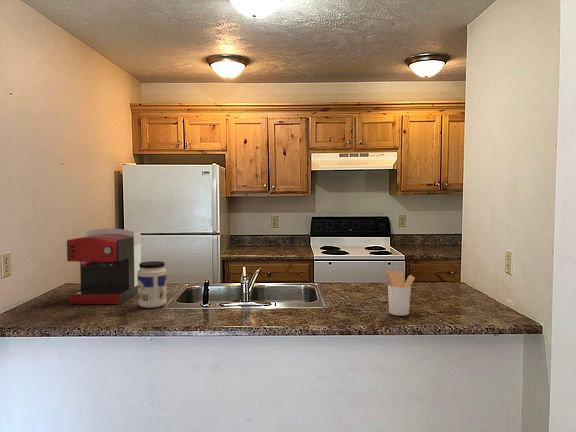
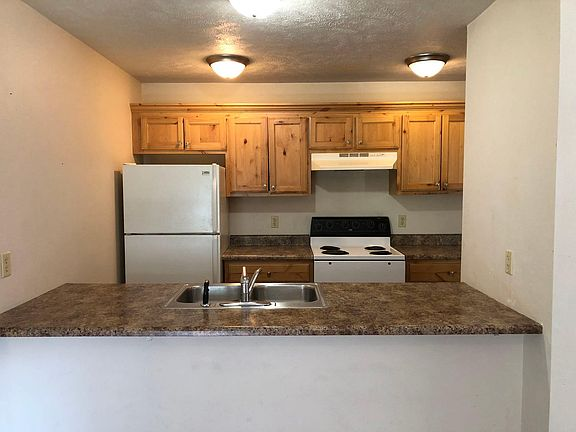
- utensil holder [385,269,416,317]
- coffee maker [66,227,142,305]
- jar [137,260,168,309]
